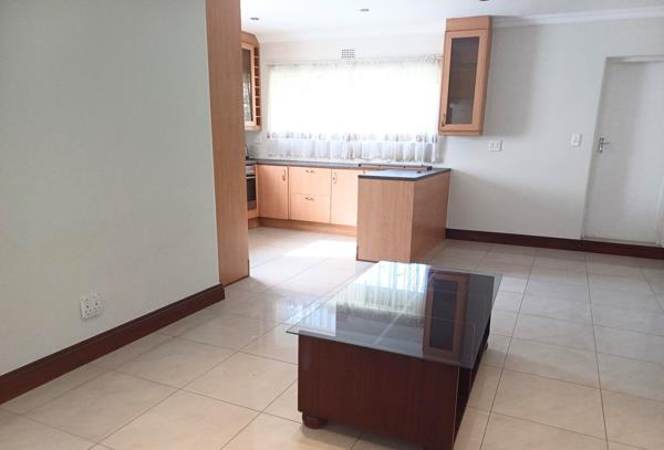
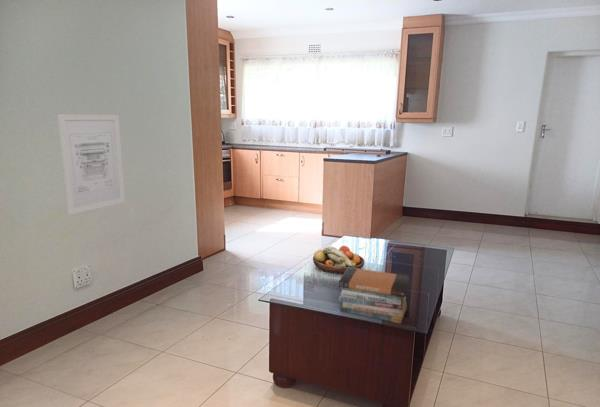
+ wall art [56,113,126,216]
+ book stack [338,267,410,325]
+ fruit bowl [312,245,365,275]
